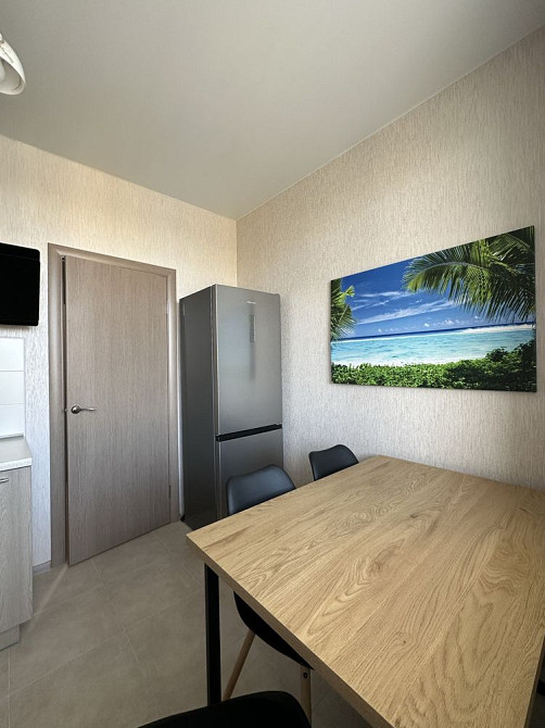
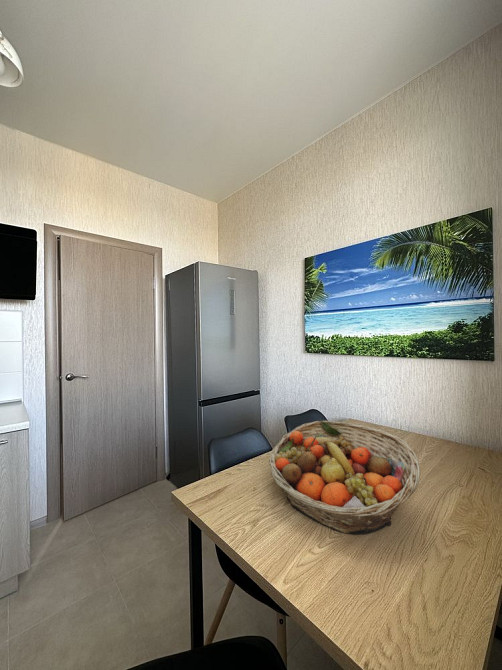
+ fruit basket [268,420,421,535]
